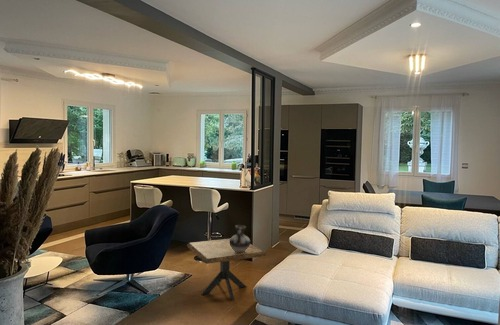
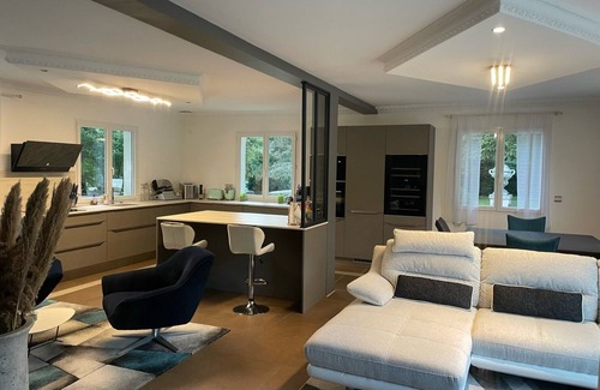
- ceramic jug [229,224,251,253]
- side table [186,238,267,301]
